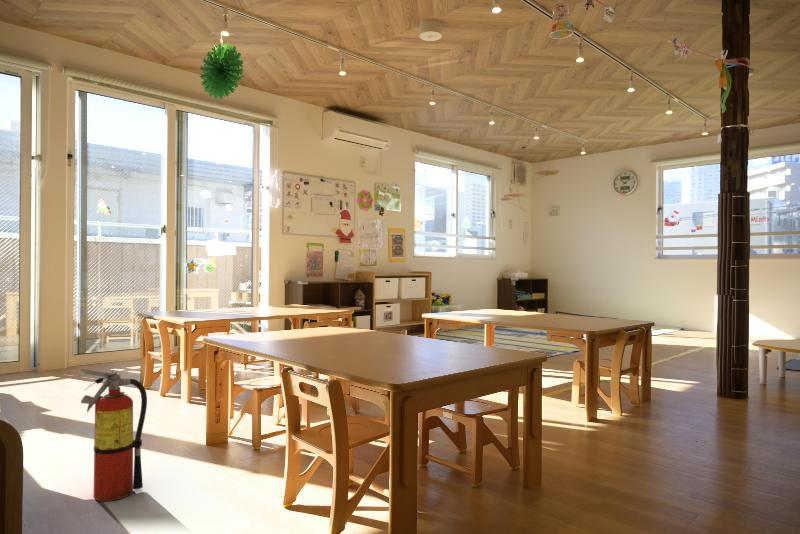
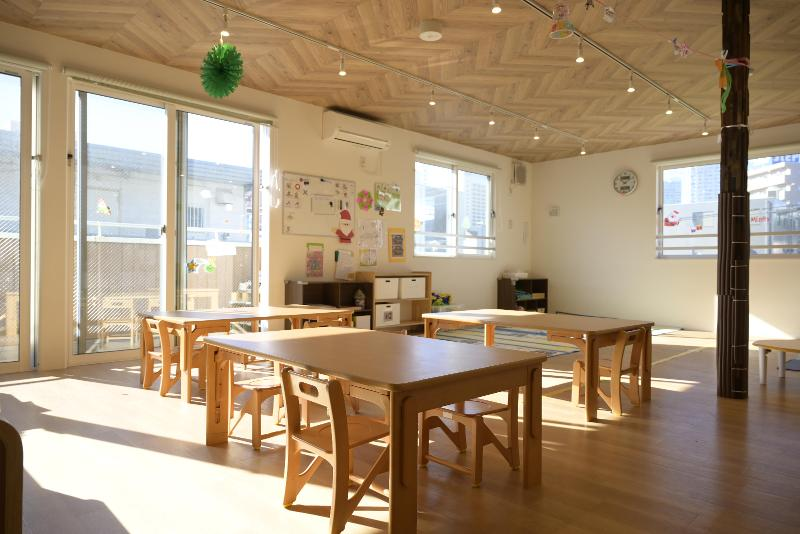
- ceiling mobile [499,146,561,213]
- fire extinguisher [80,368,148,502]
